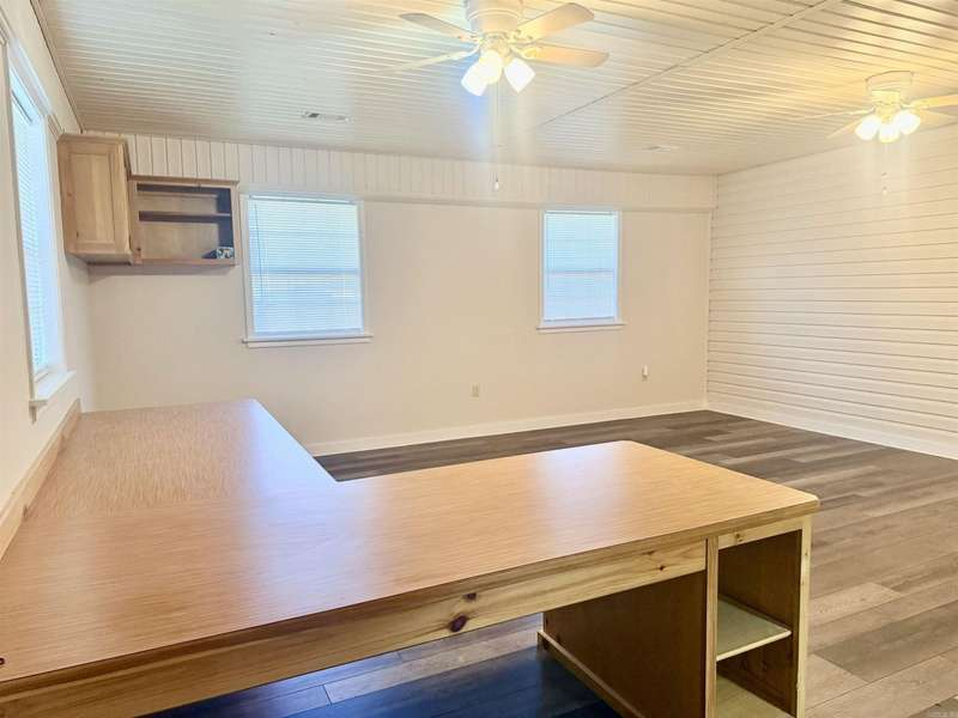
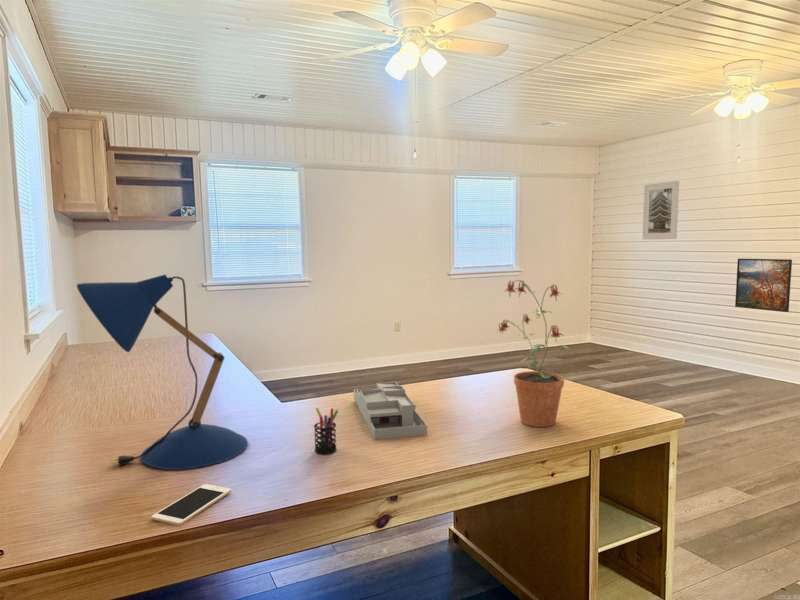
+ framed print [642,180,680,241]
+ desk lamp [76,273,249,471]
+ pen holder [313,407,339,455]
+ desk organizer [353,381,428,440]
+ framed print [734,258,793,313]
+ potted plant [498,279,573,428]
+ cell phone [150,483,232,526]
